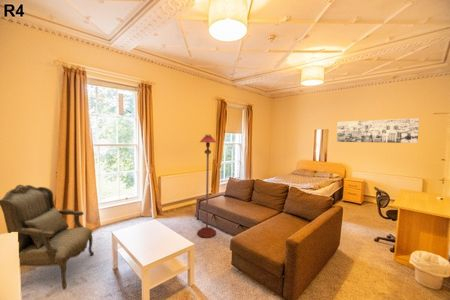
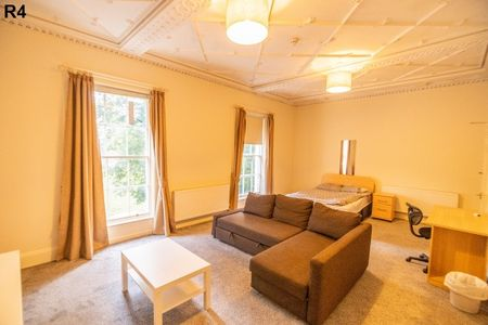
- floor lamp [196,134,218,239]
- armchair [0,184,95,291]
- wall art [336,117,420,144]
